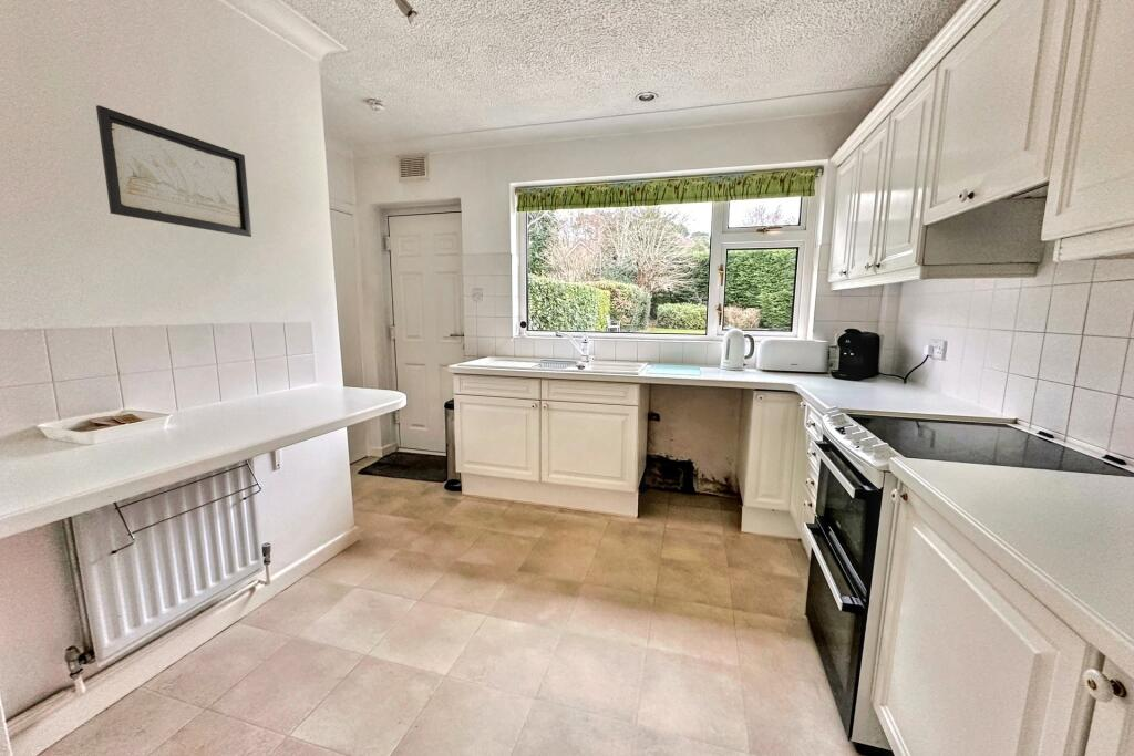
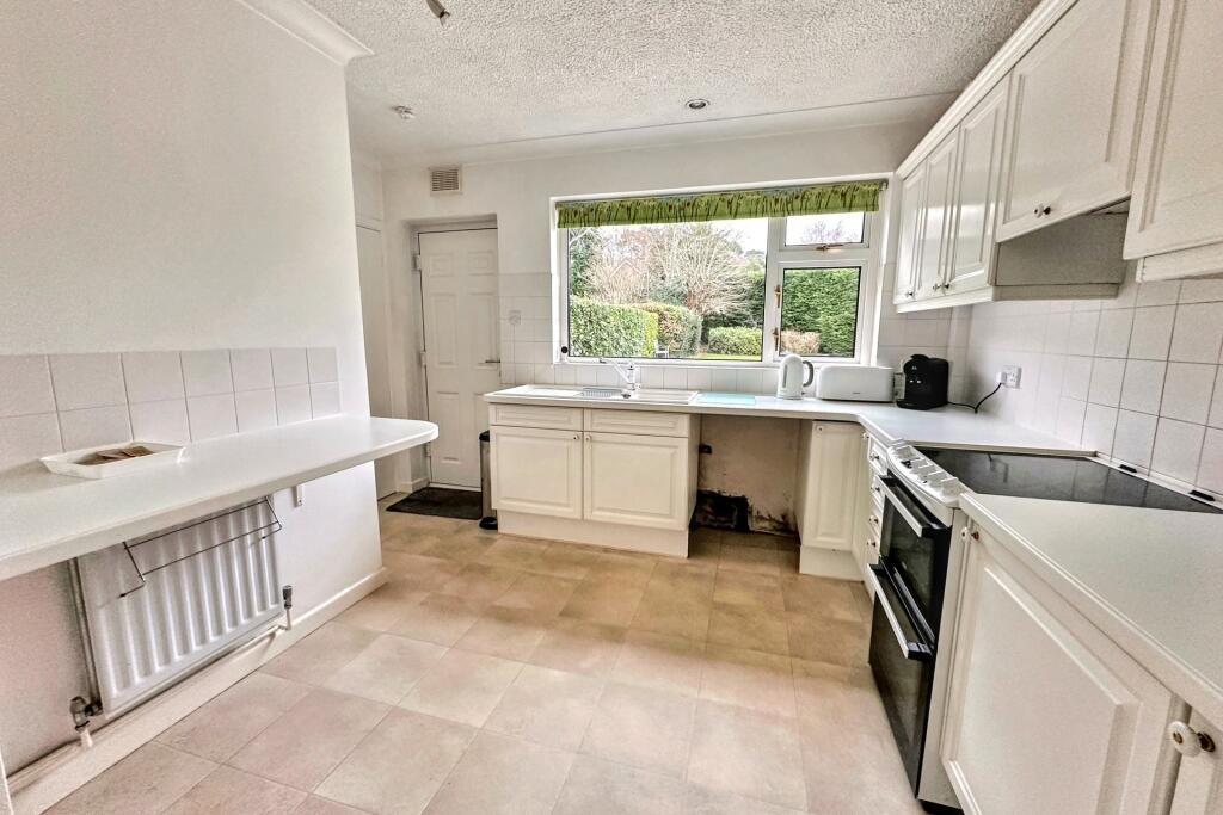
- wall art [95,104,252,238]
